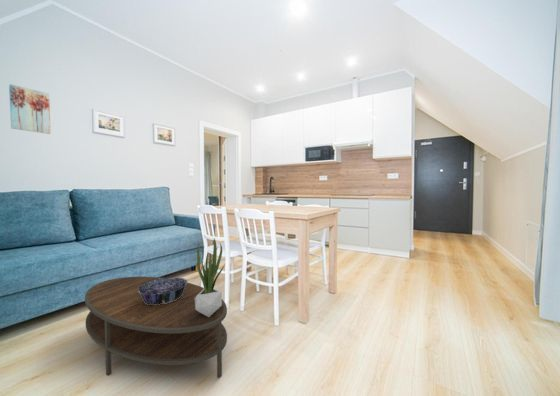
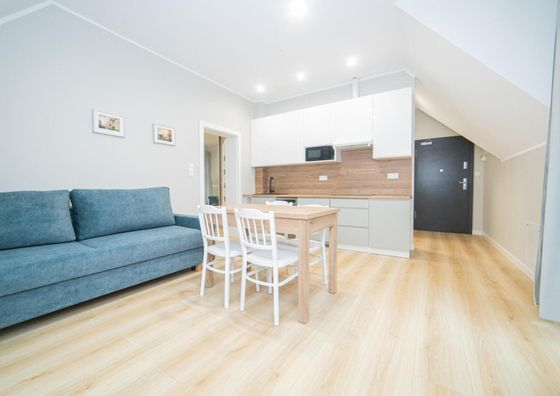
- wall art [8,83,52,135]
- potted plant [194,237,226,317]
- coffee table [84,276,228,379]
- decorative bowl [138,277,188,305]
